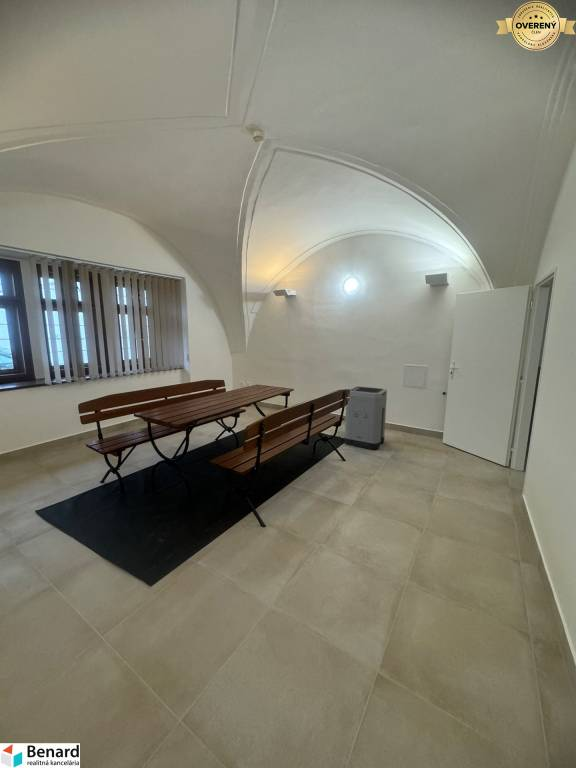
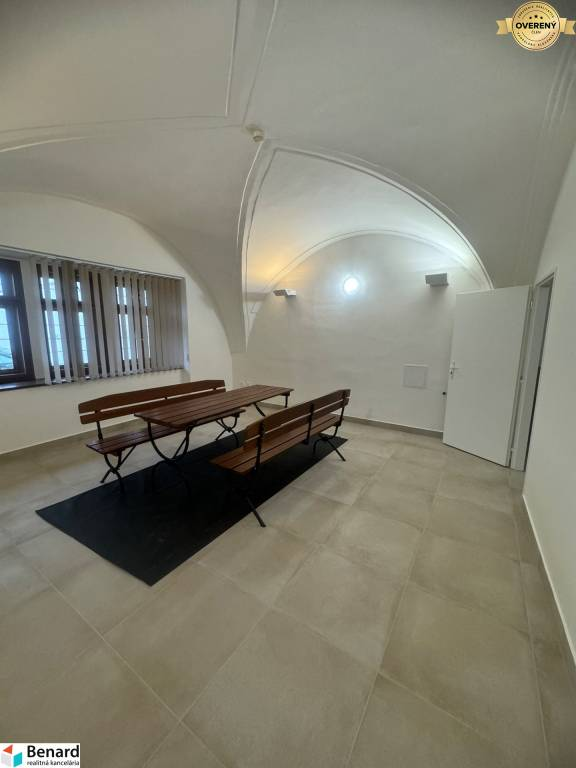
- trash can [344,386,388,450]
